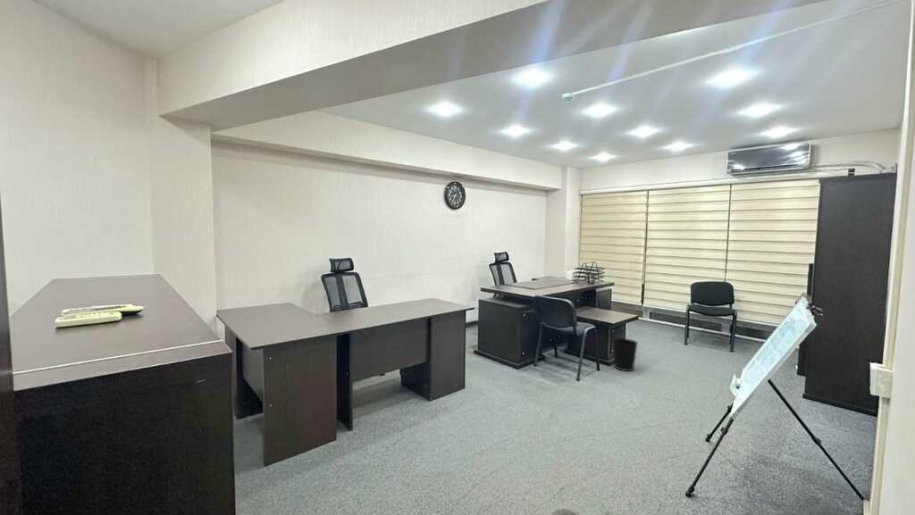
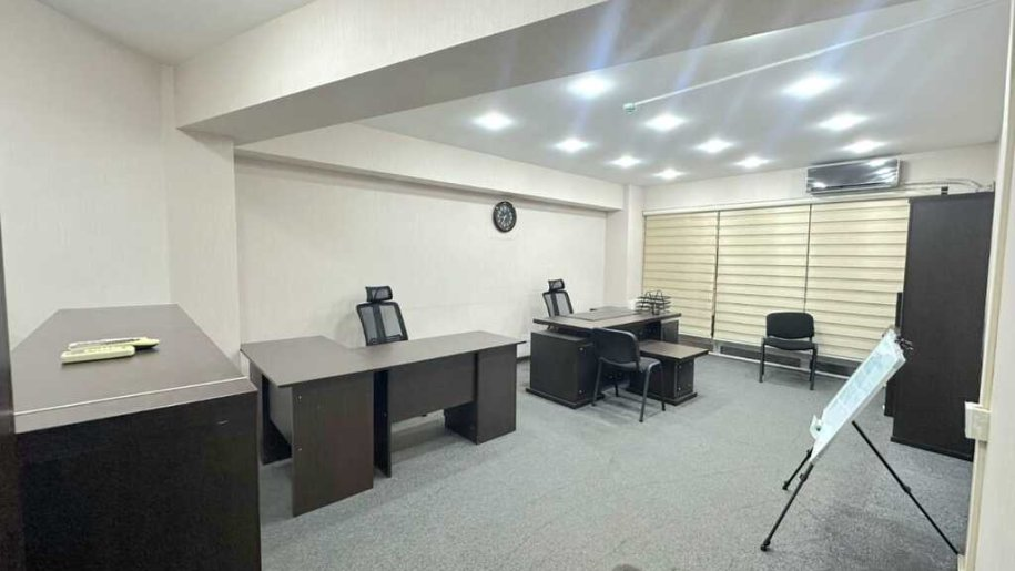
- wastebasket [611,337,639,372]
